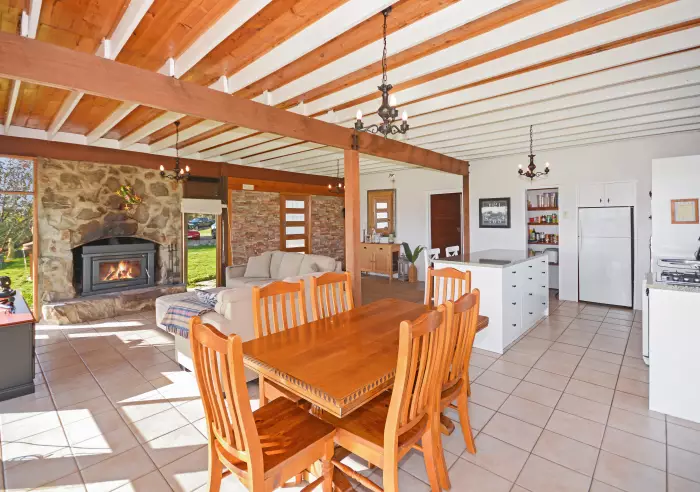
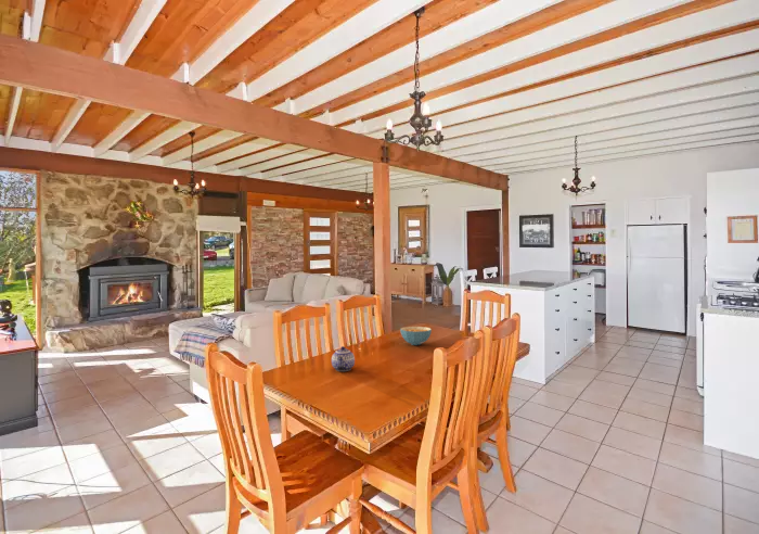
+ teapot [331,345,356,372]
+ cereal bowl [399,326,433,346]
